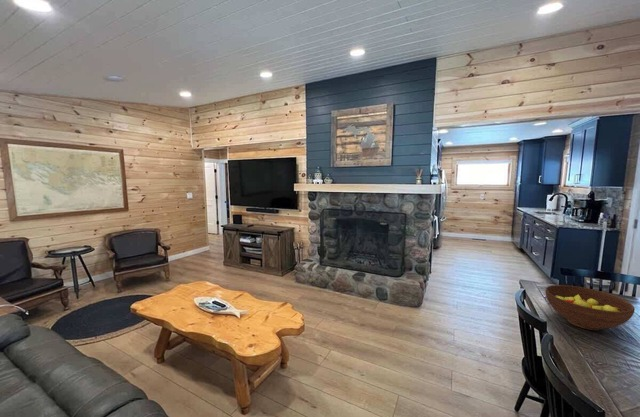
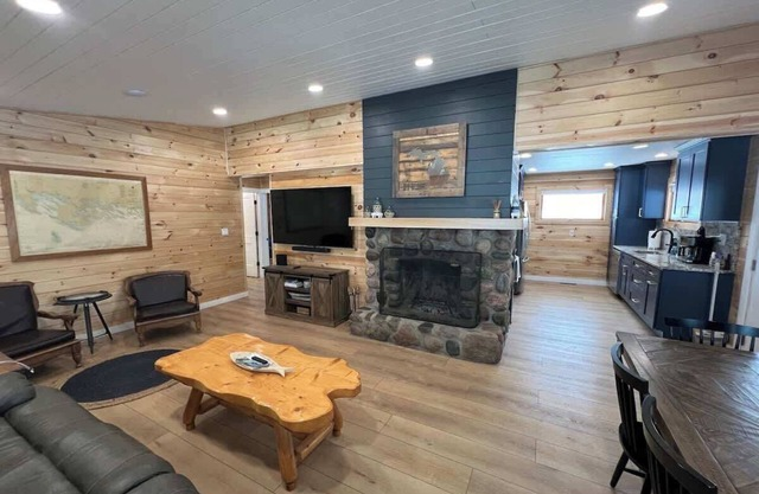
- fruit bowl [544,284,636,331]
